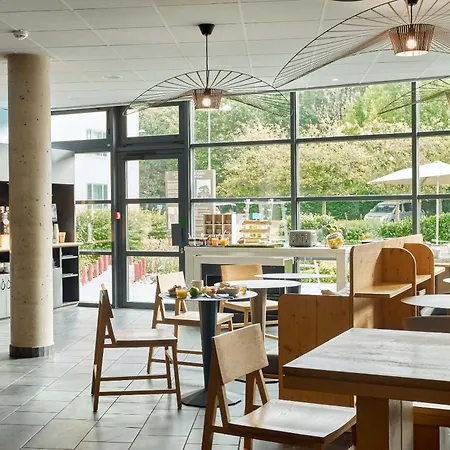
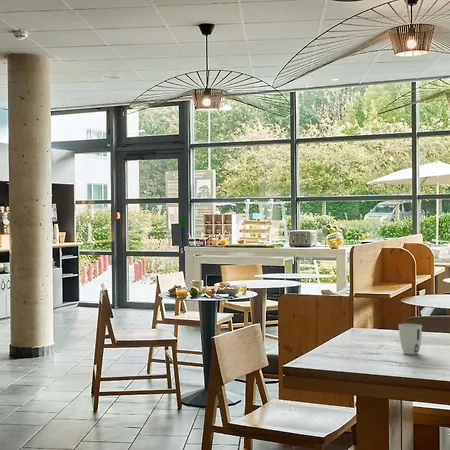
+ cup [398,323,423,356]
